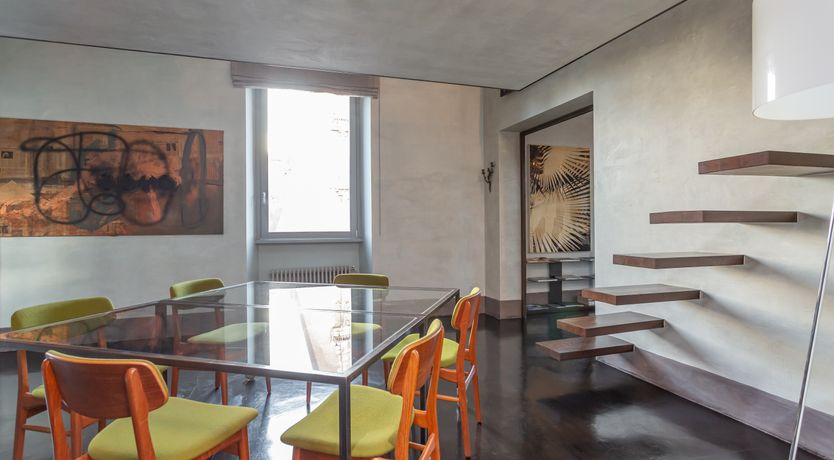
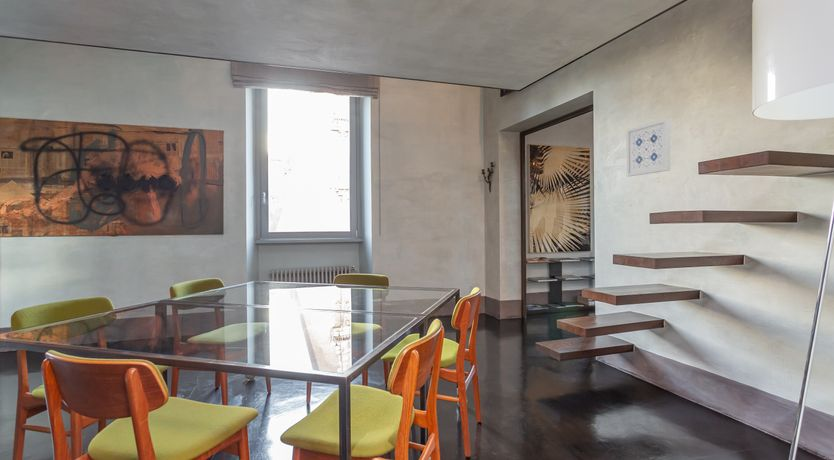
+ wall art [625,117,671,177]
